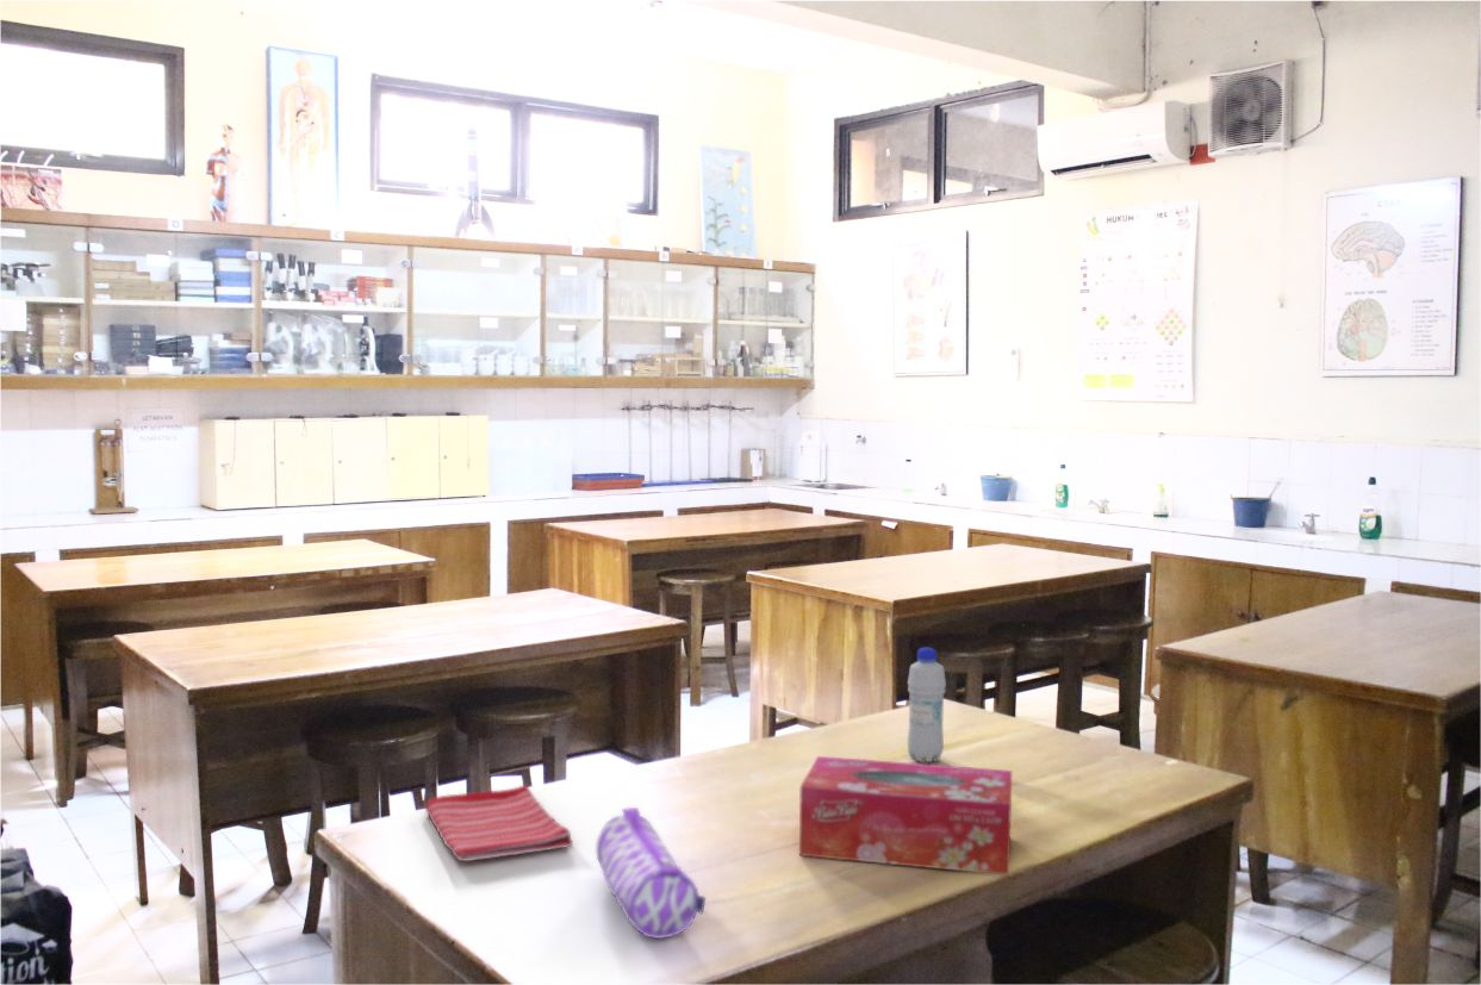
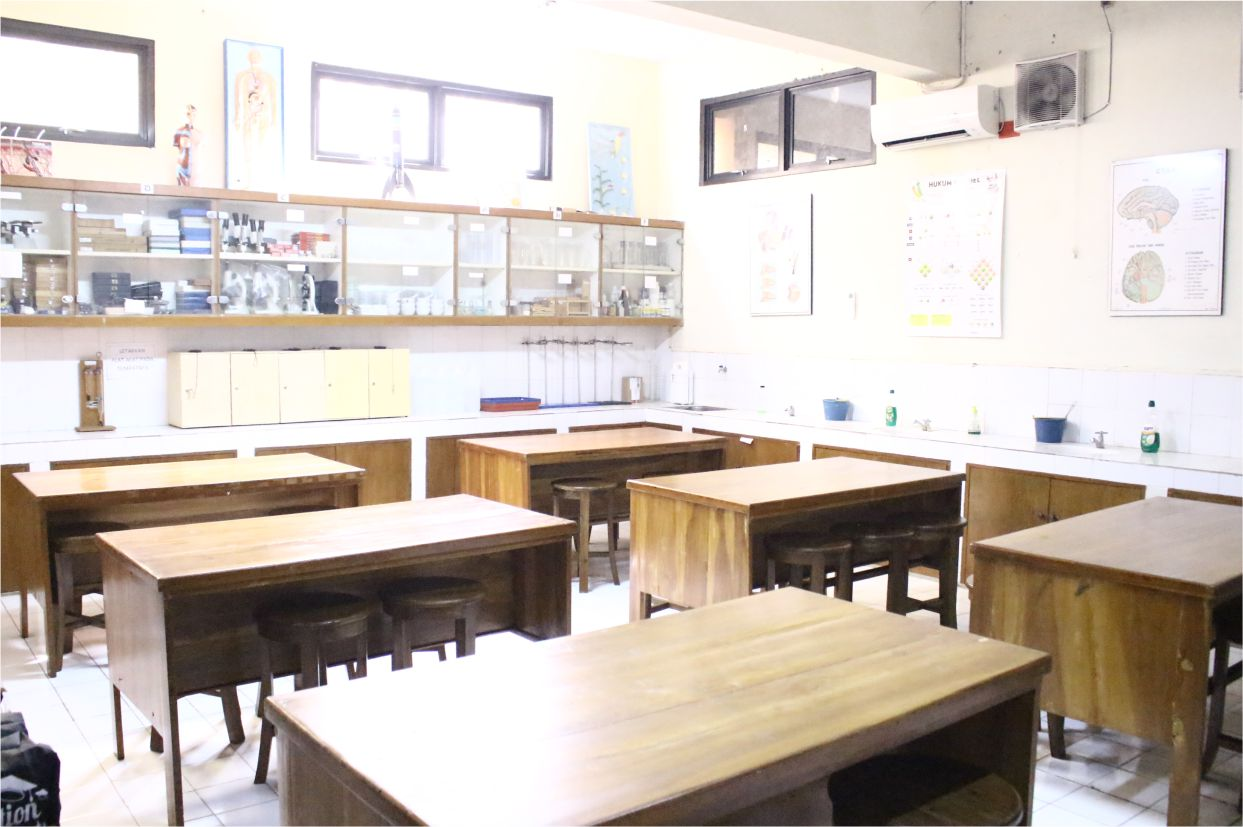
- pencil case [595,806,707,940]
- tissue box [798,755,1013,877]
- bottle [907,647,947,763]
- dish towel [424,784,574,862]
